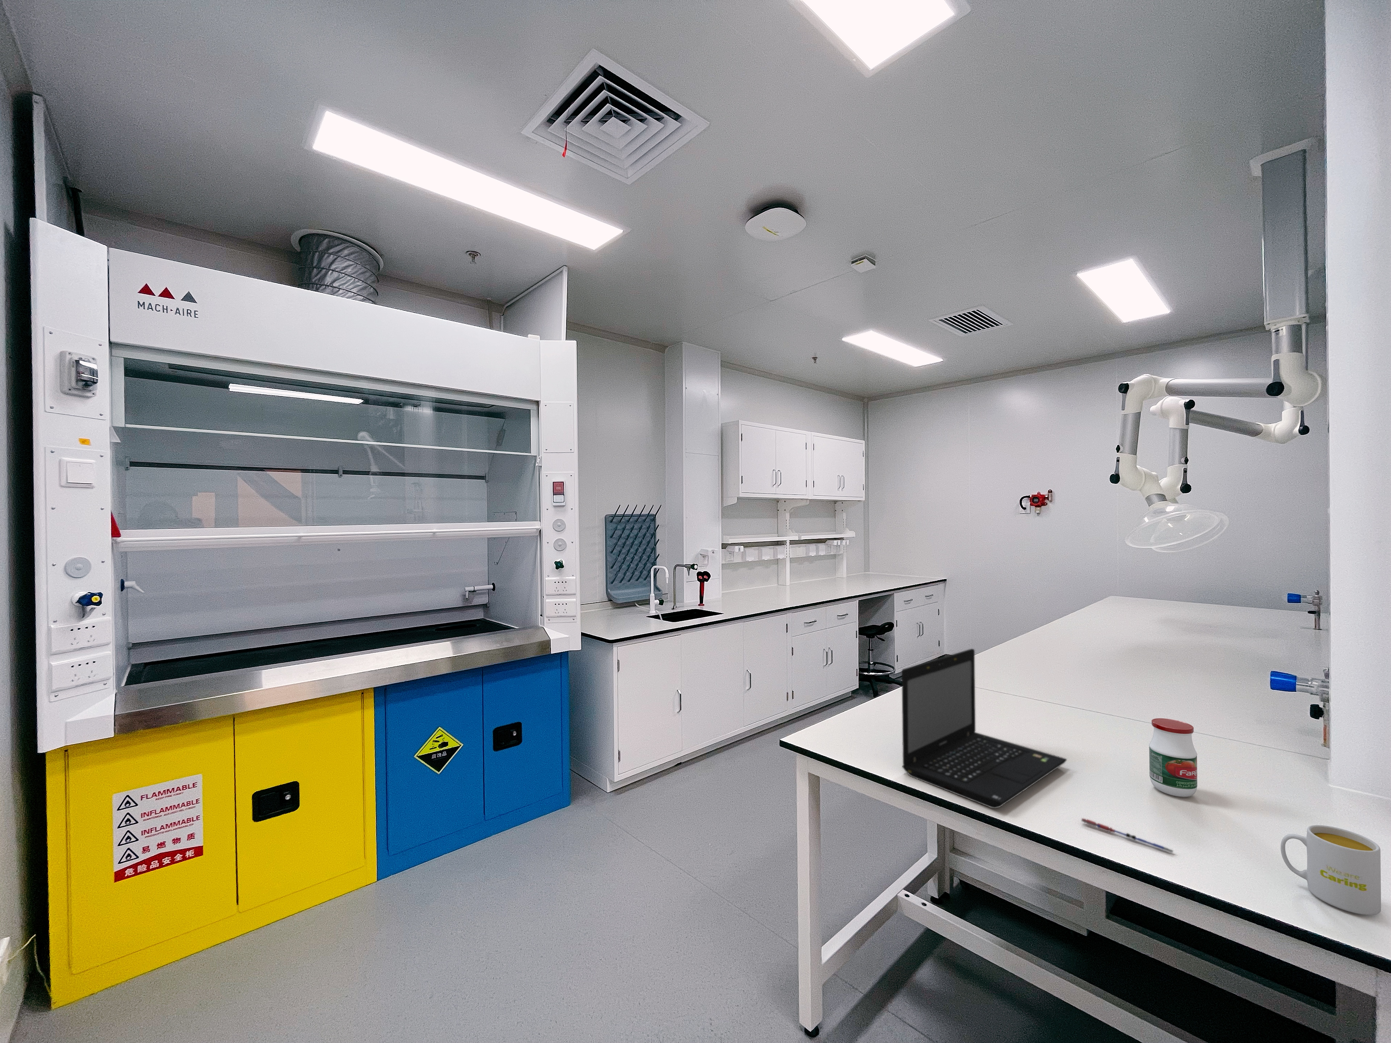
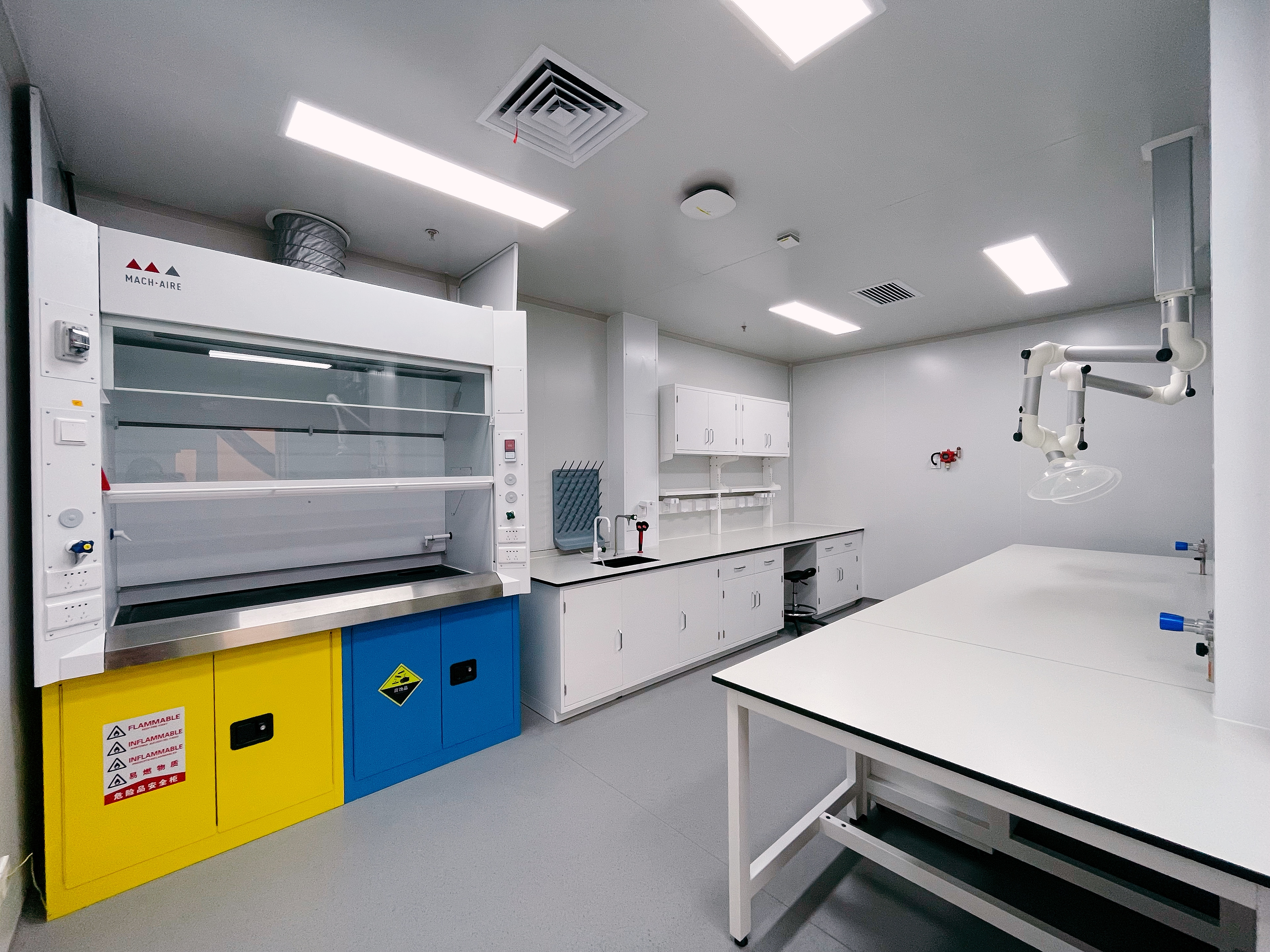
- mug [1280,825,1381,916]
- laptop [901,649,1067,809]
- jar [1149,718,1197,798]
- pen [1081,817,1174,853]
